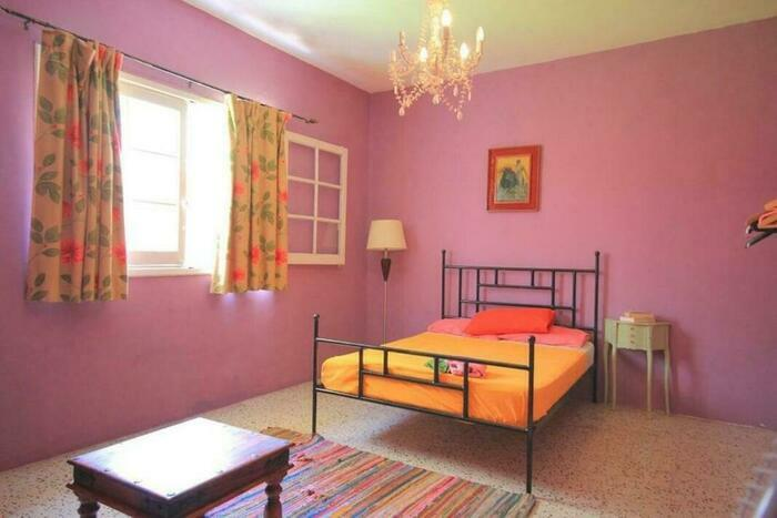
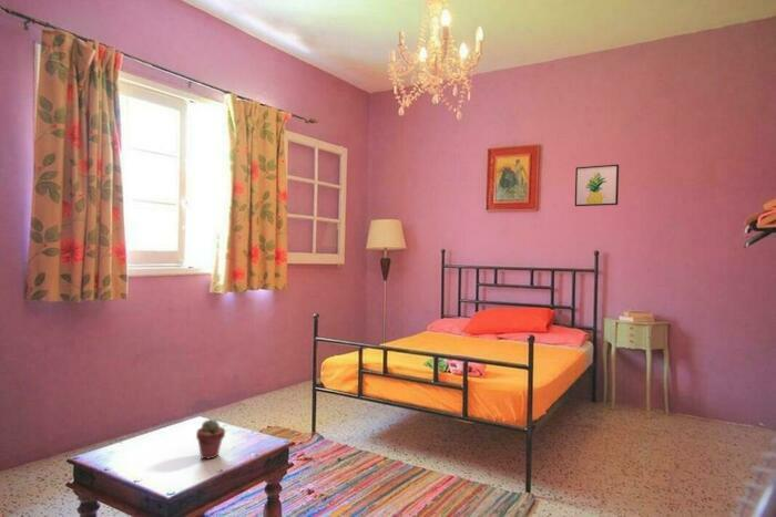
+ wall art [574,164,620,207]
+ potted succulent [195,417,226,461]
